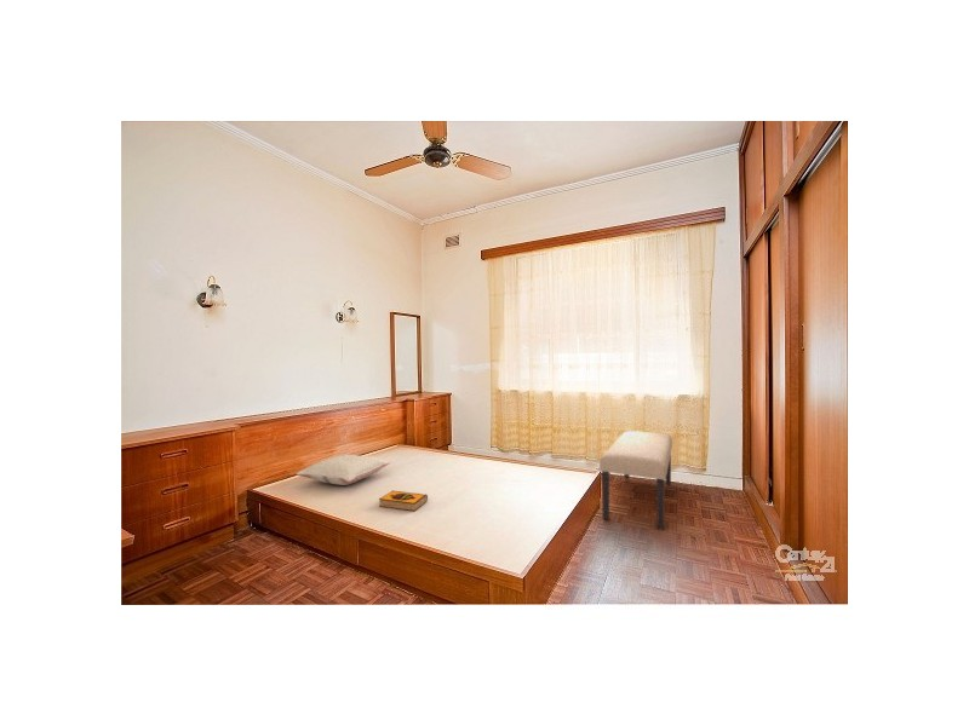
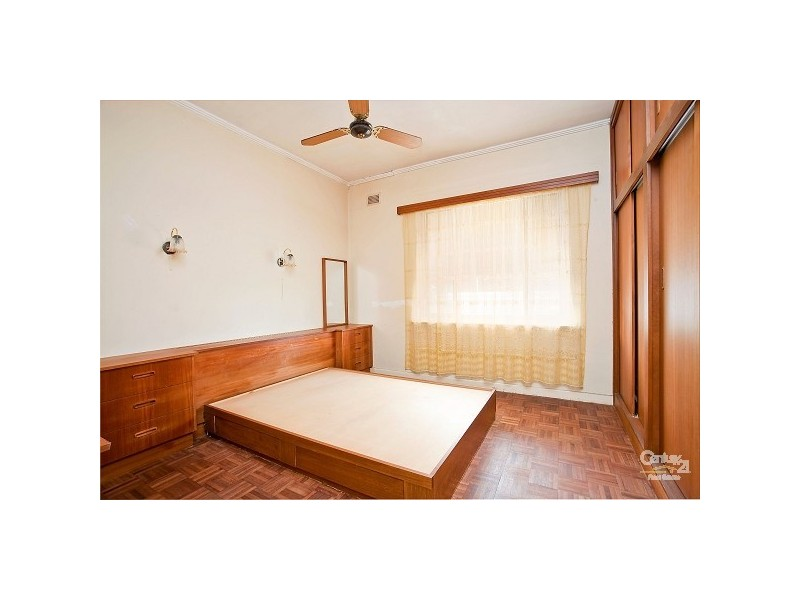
- bench [598,430,673,531]
- pillow [296,453,391,486]
- hardback book [378,489,429,512]
